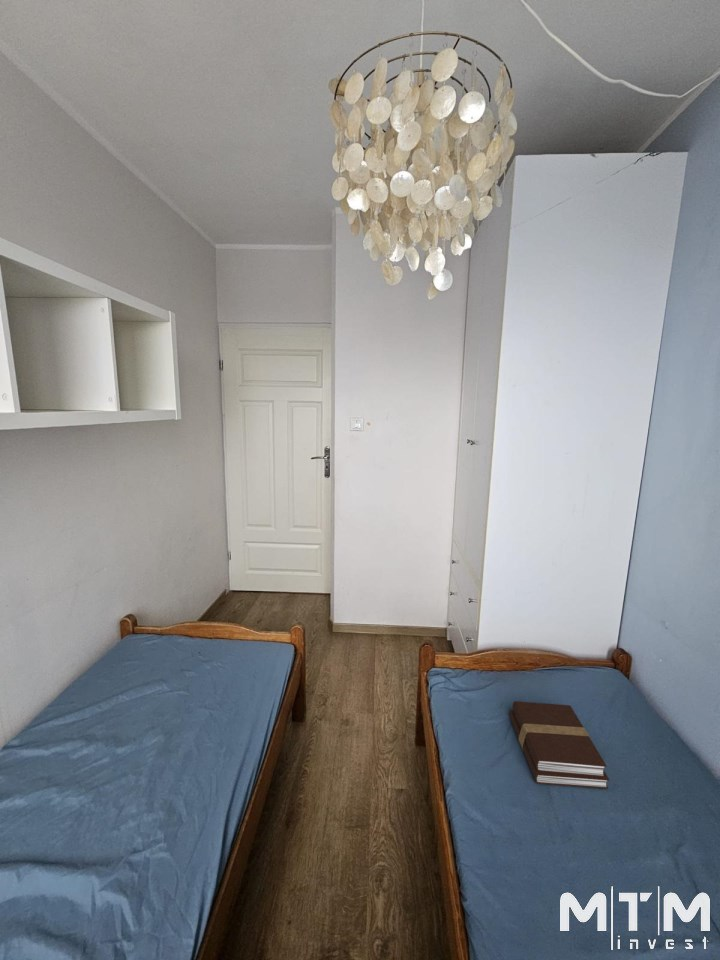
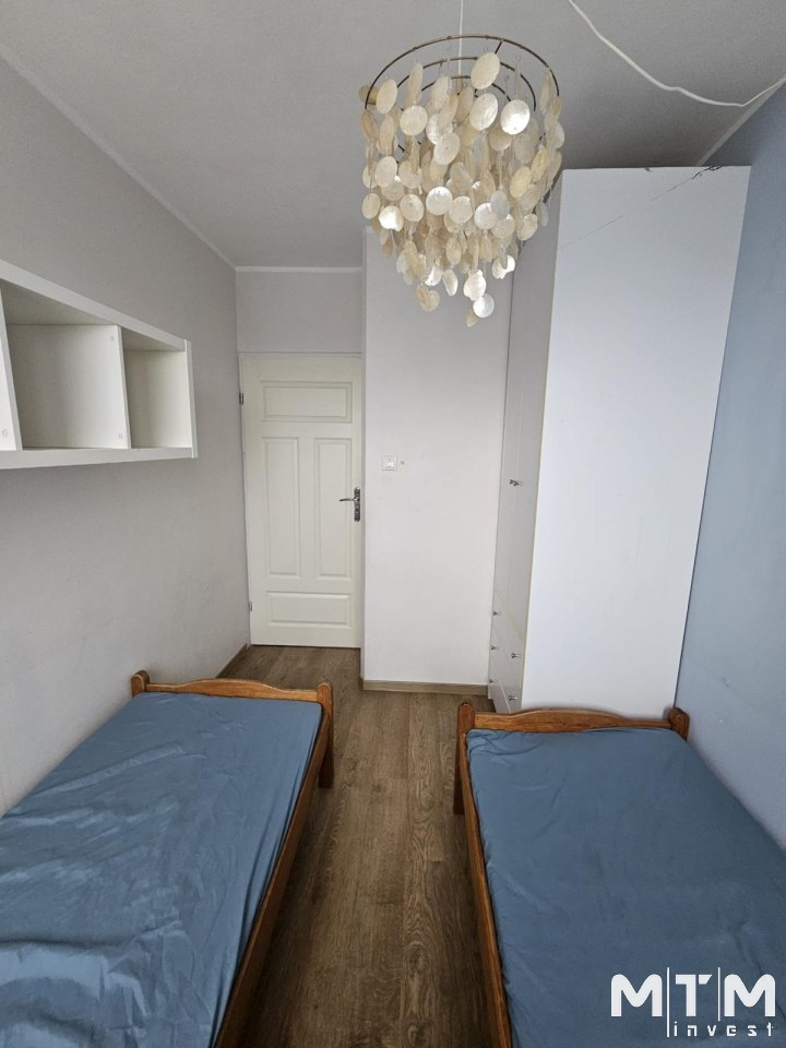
- book [508,700,611,790]
